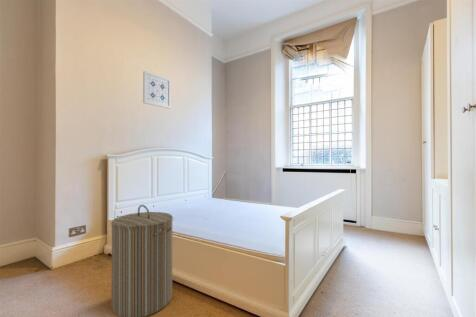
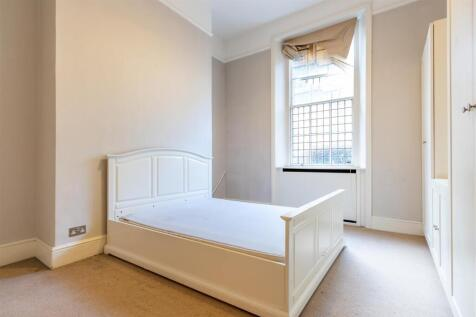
- laundry hamper [110,204,174,317]
- wall art [142,70,172,109]
